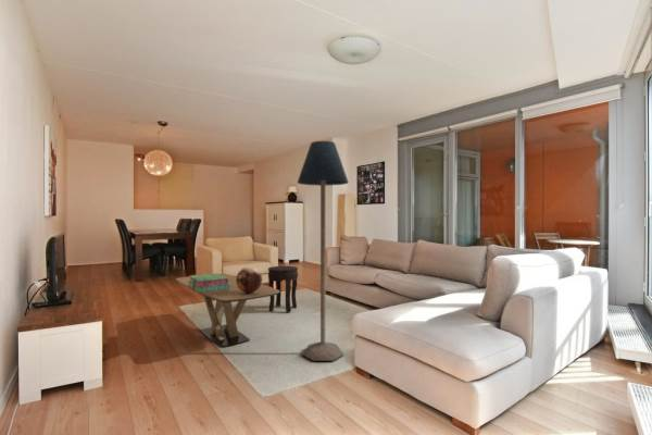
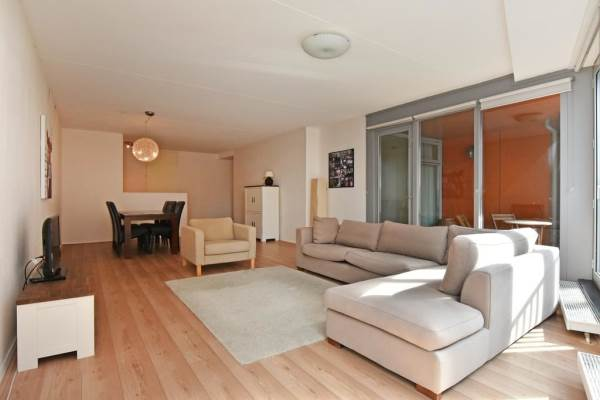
- coffee table [175,273,279,348]
- floor lamp [297,139,350,362]
- decorative sphere [236,265,263,293]
- side table [267,265,299,313]
- stack of books [188,272,229,294]
